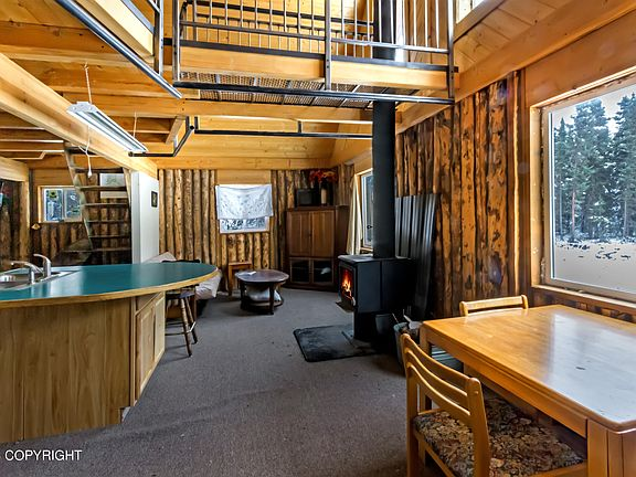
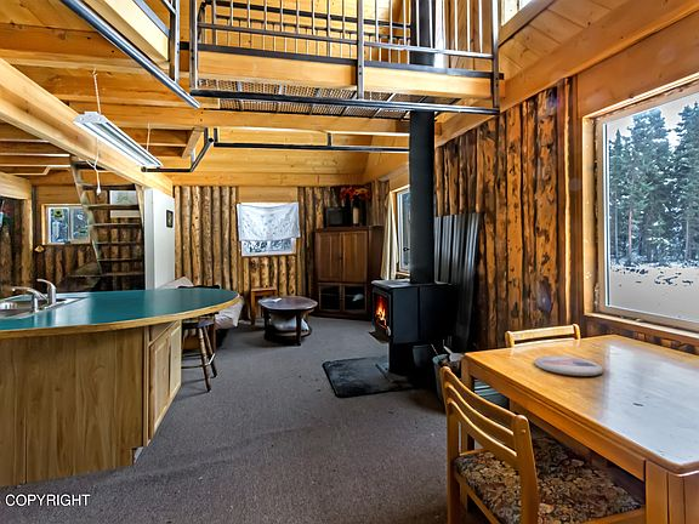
+ plate [533,354,604,377]
